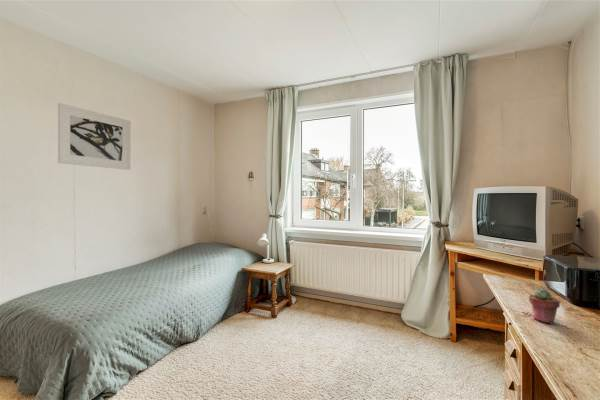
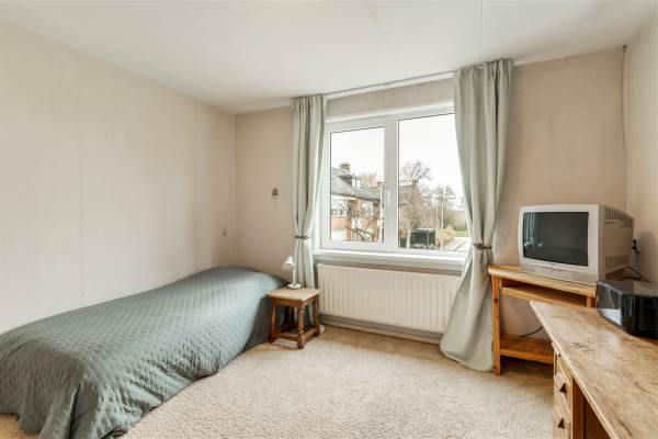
- potted succulent [528,288,561,325]
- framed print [57,102,132,171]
